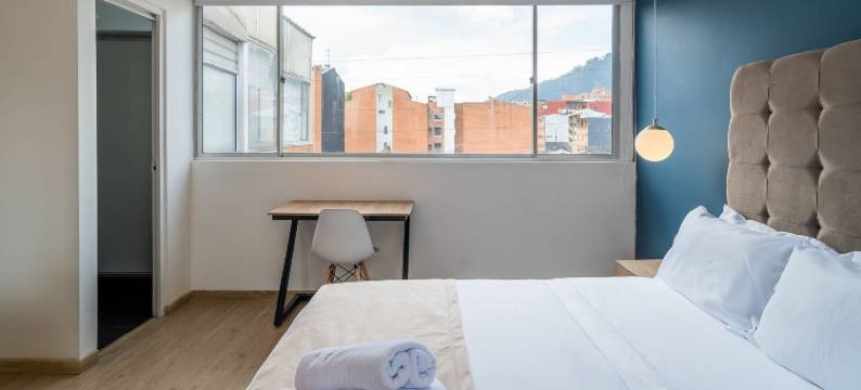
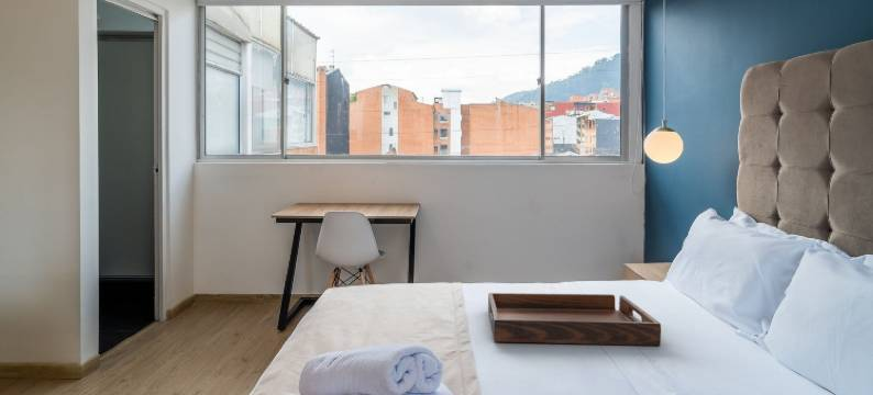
+ serving tray [487,292,662,347]
